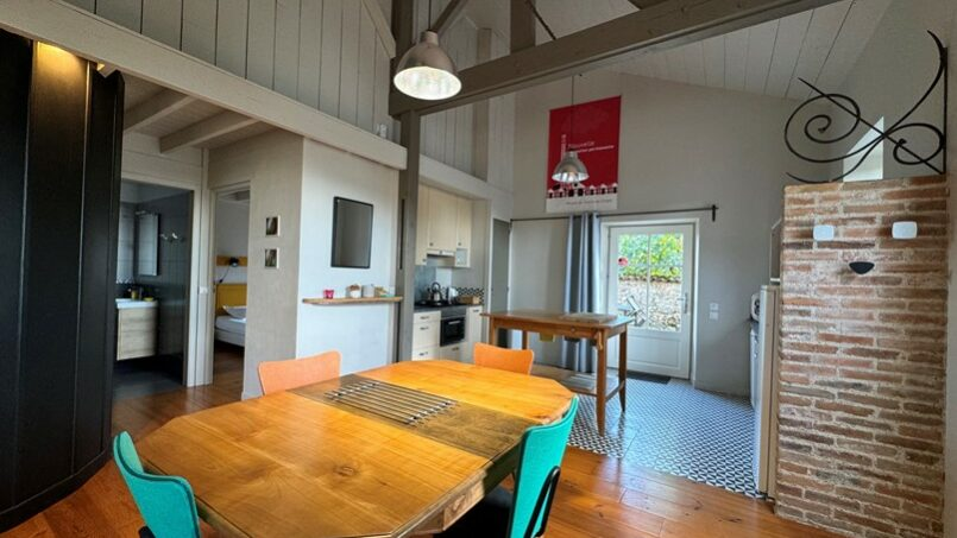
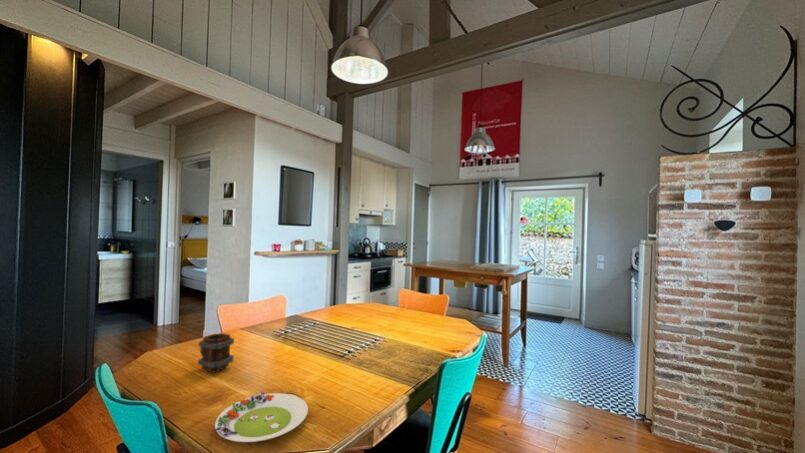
+ mug [197,332,235,374]
+ salad plate [214,392,309,443]
